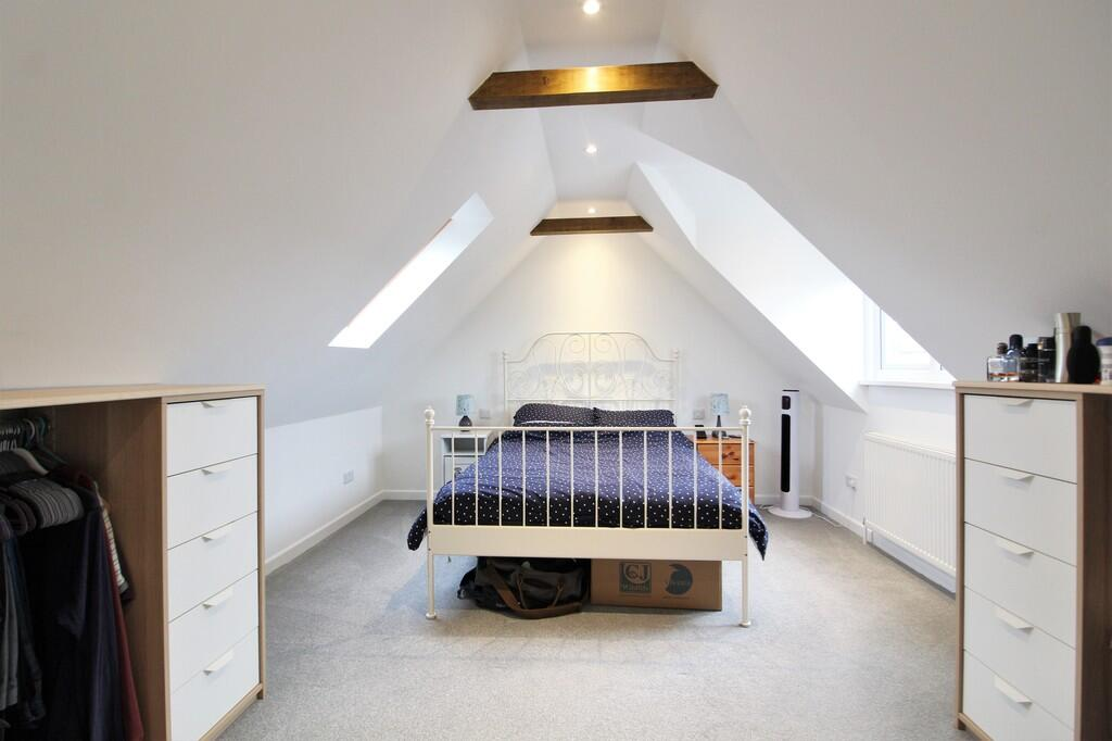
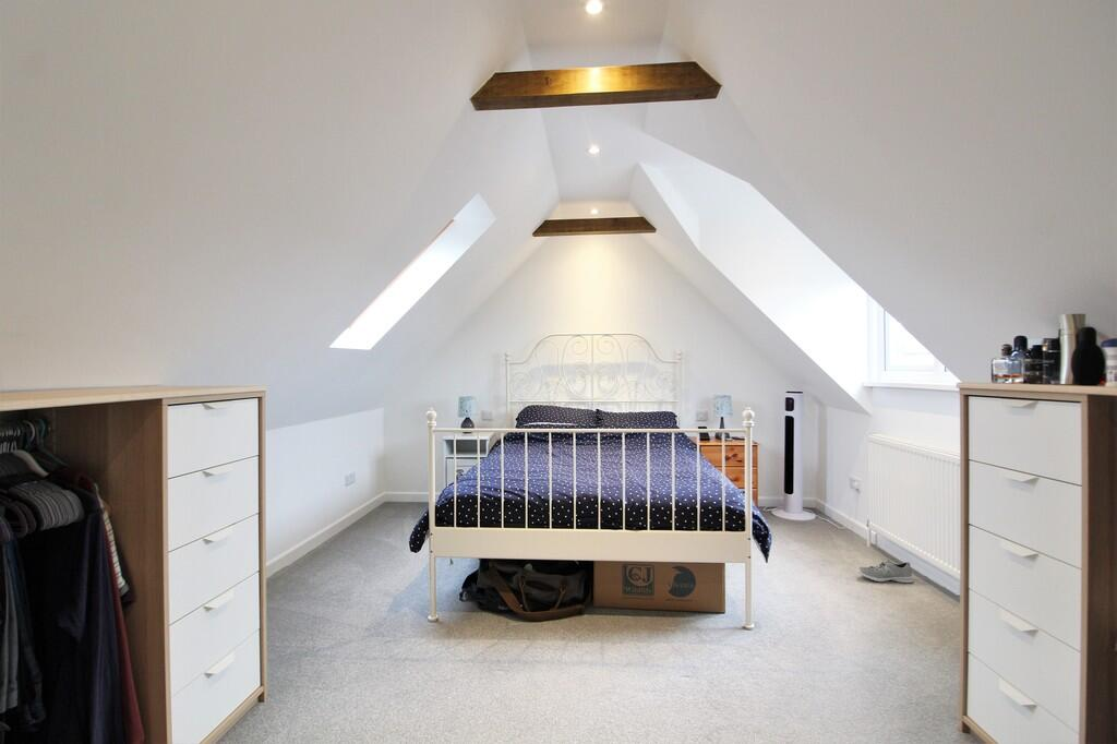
+ sneaker [856,559,914,584]
